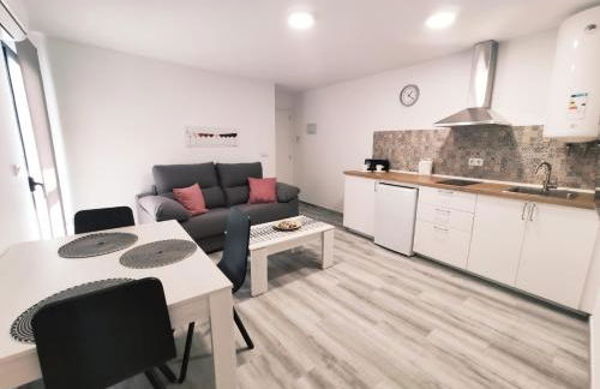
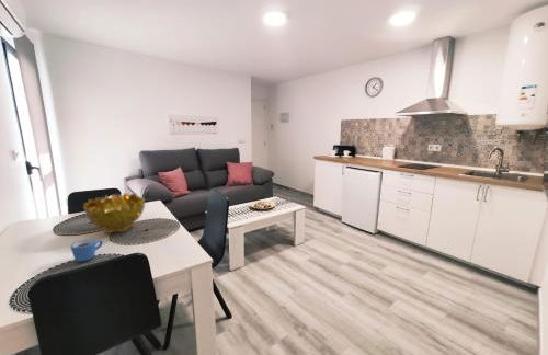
+ decorative bowl [82,192,146,234]
+ mug [69,238,104,263]
